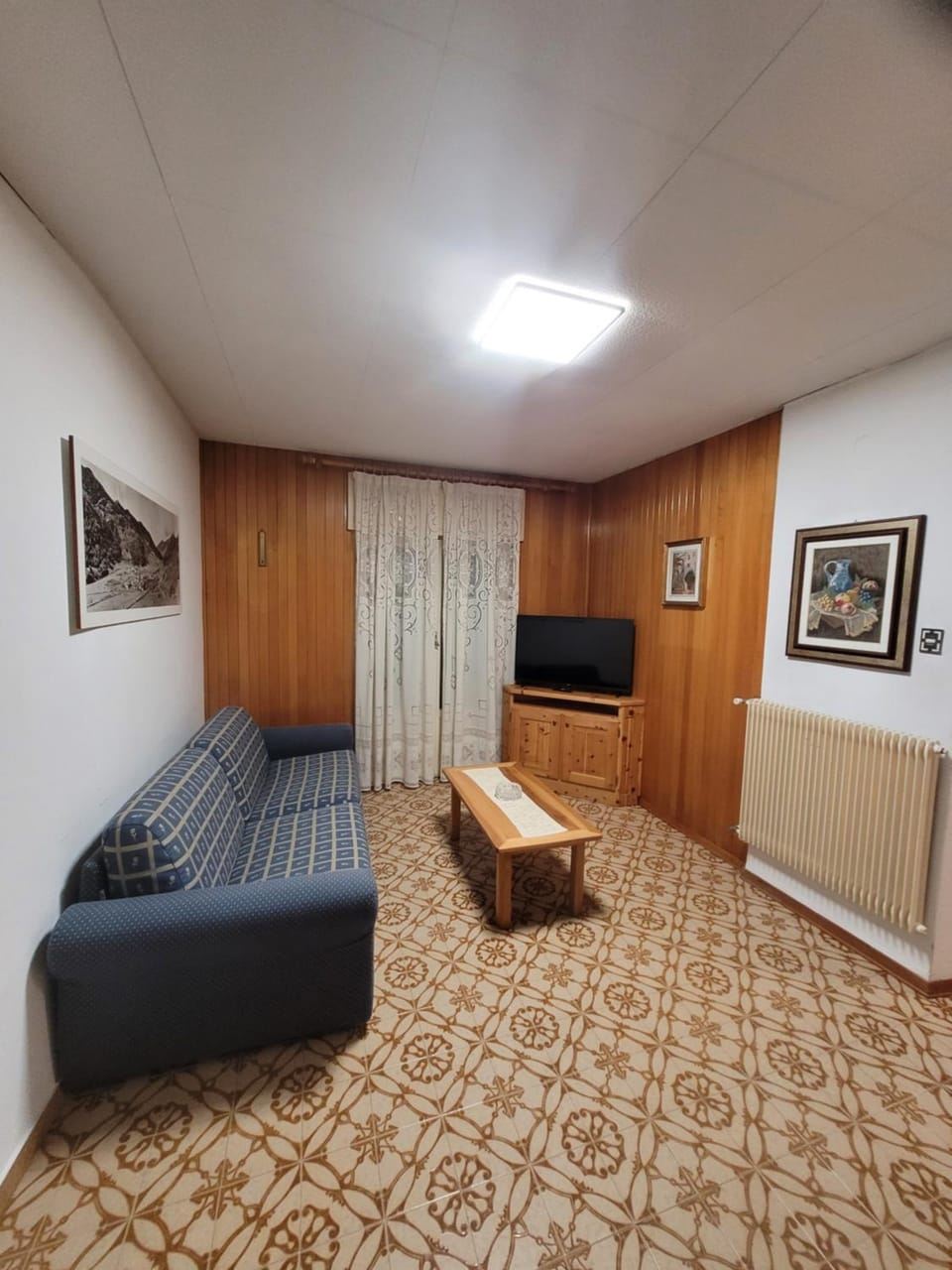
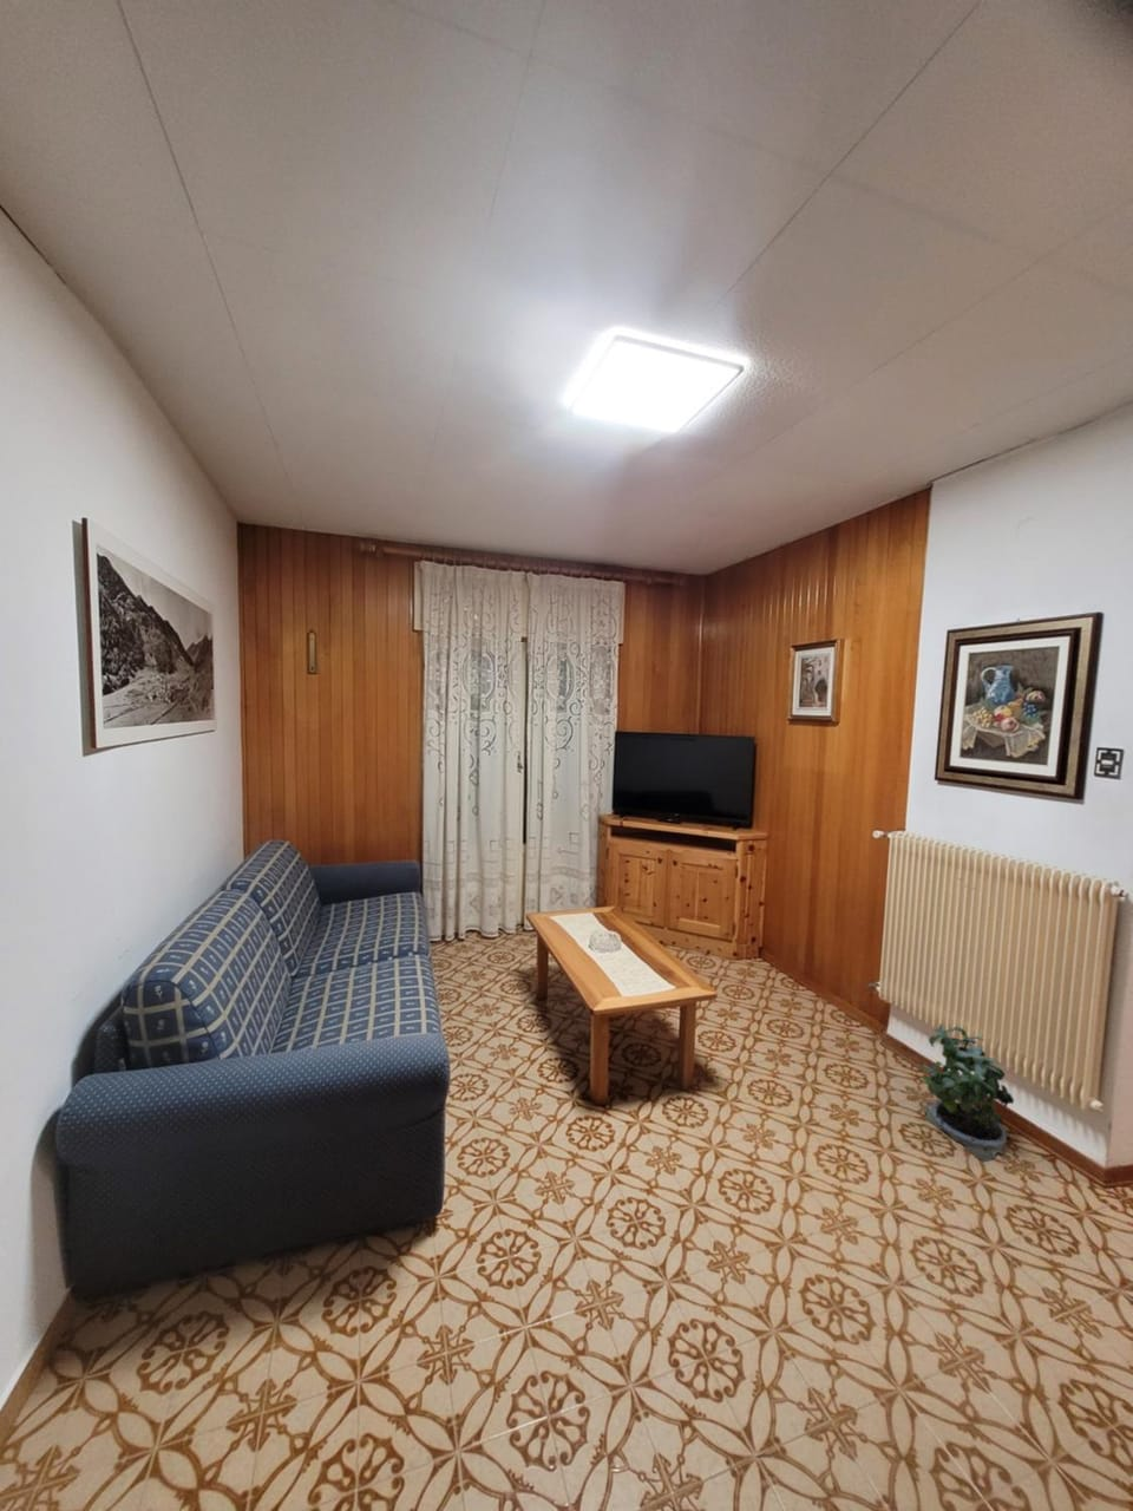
+ potted plant [920,1022,1015,1162]
